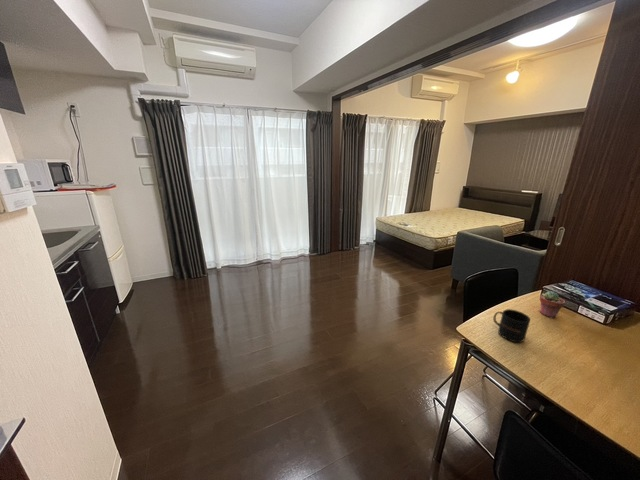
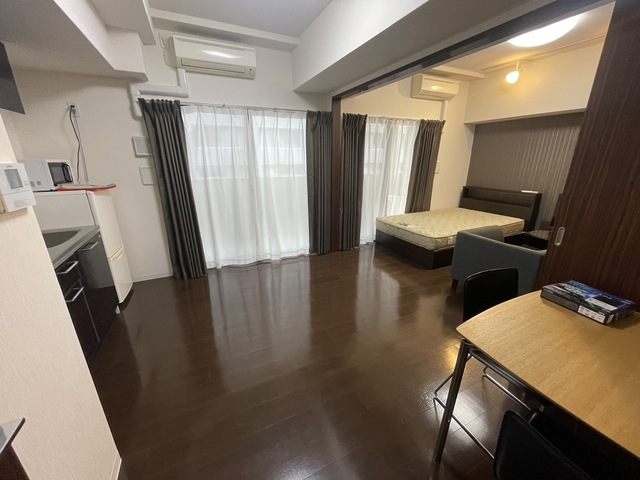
- mug [493,308,531,343]
- potted succulent [539,290,566,319]
